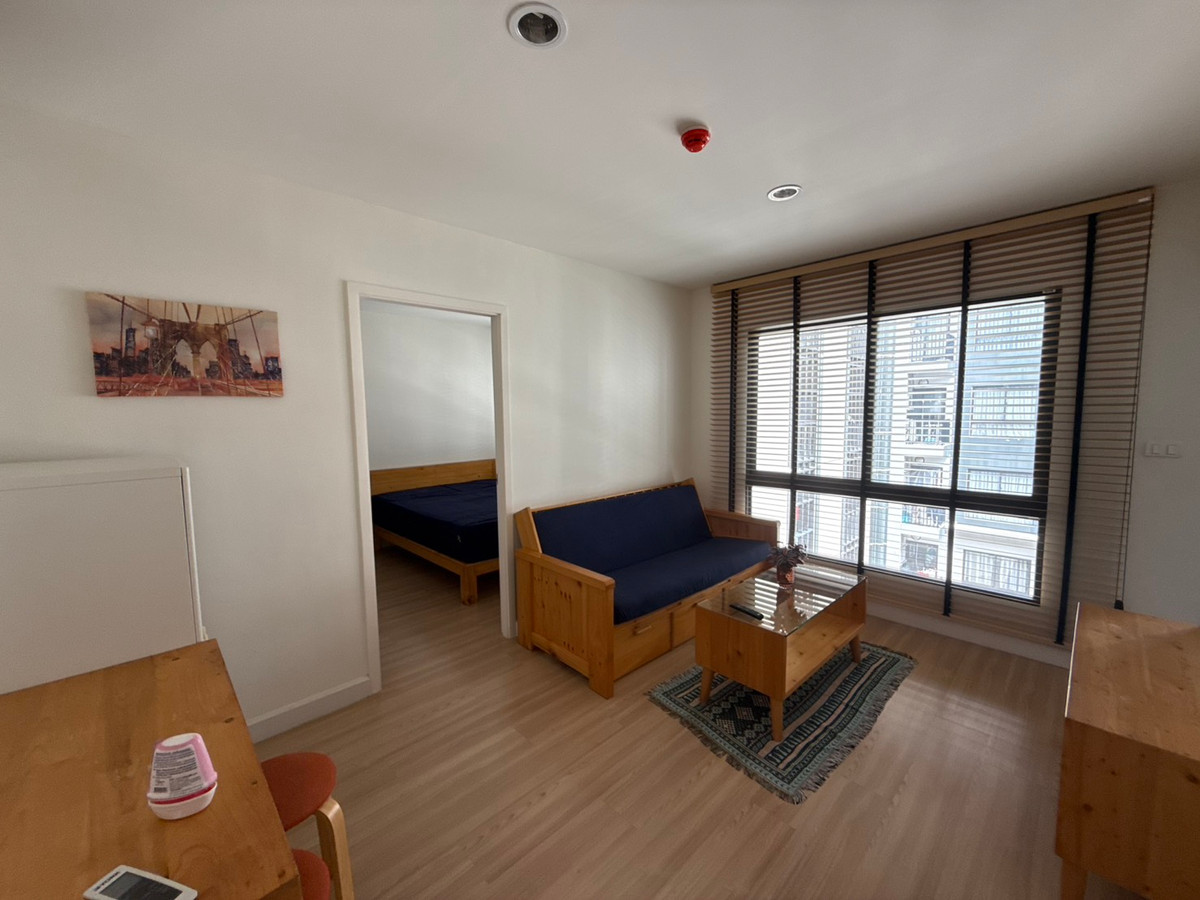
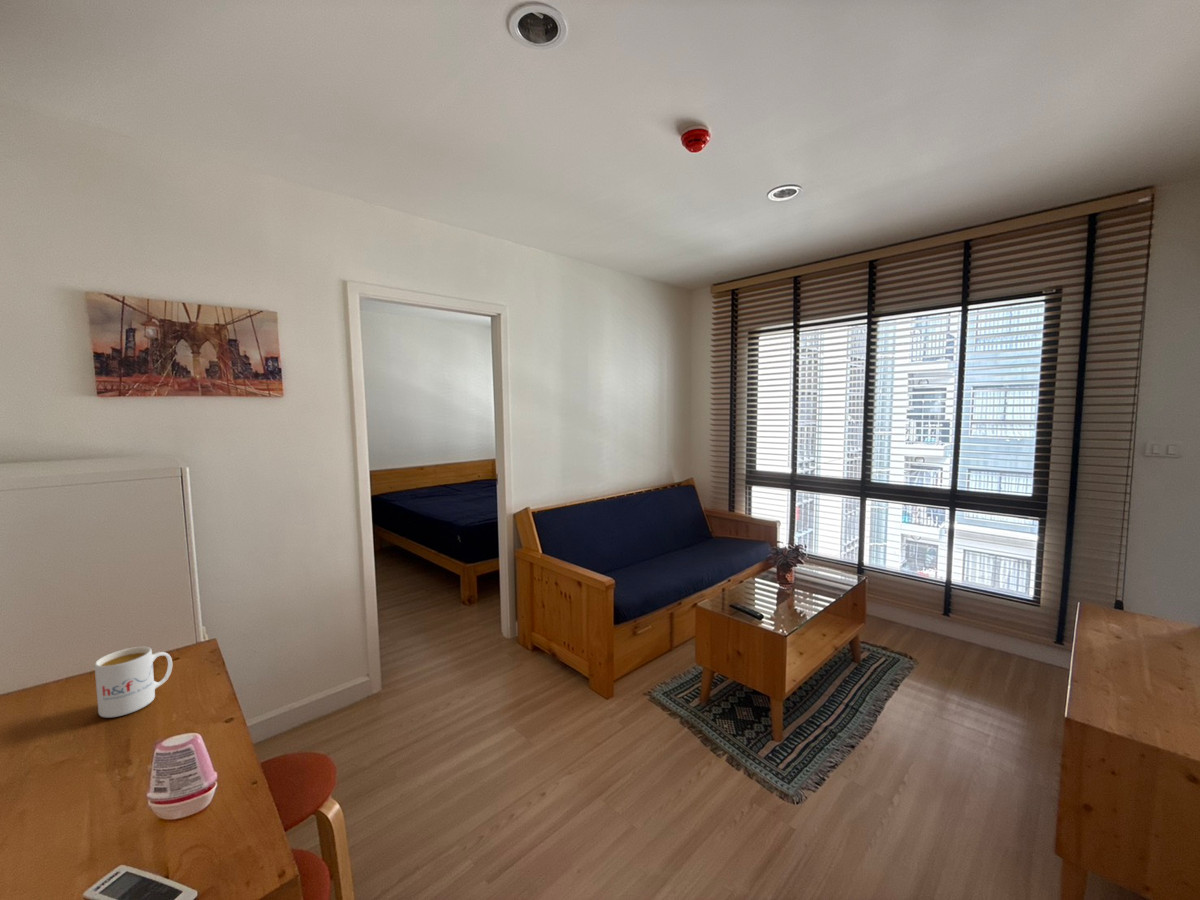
+ mug [94,646,173,719]
